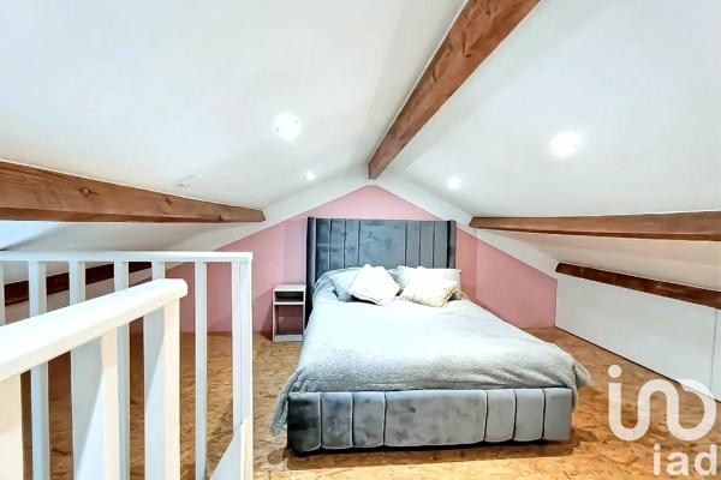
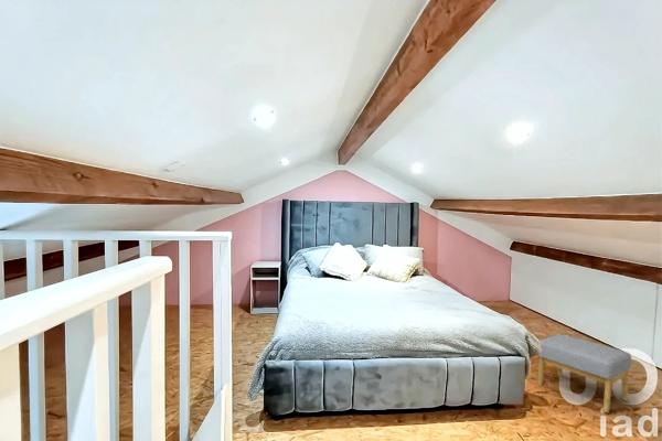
+ footstool [536,333,632,413]
